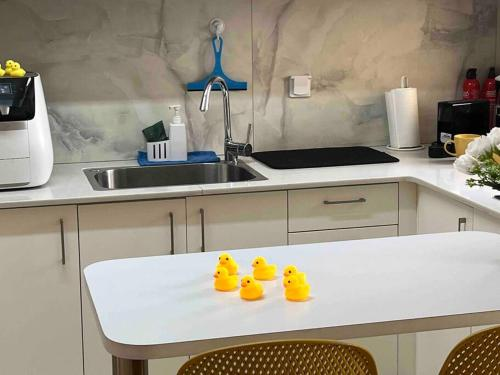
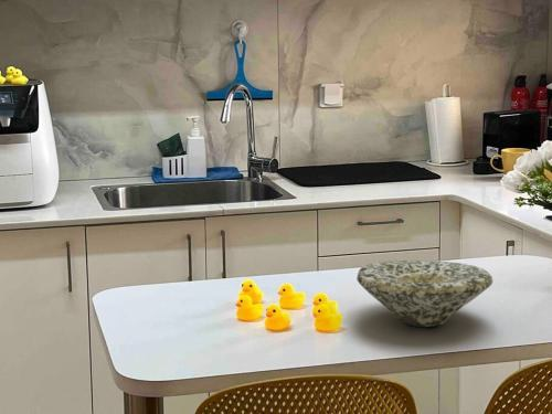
+ bowl [355,259,493,328]
